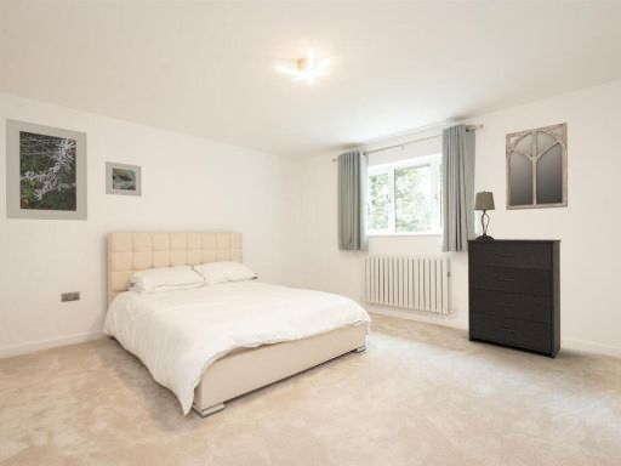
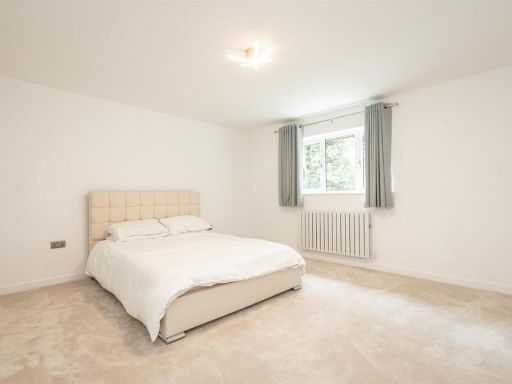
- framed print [5,118,89,221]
- table lamp [473,189,496,240]
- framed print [104,160,143,198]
- dresser [466,238,563,360]
- home mirror [505,121,569,211]
